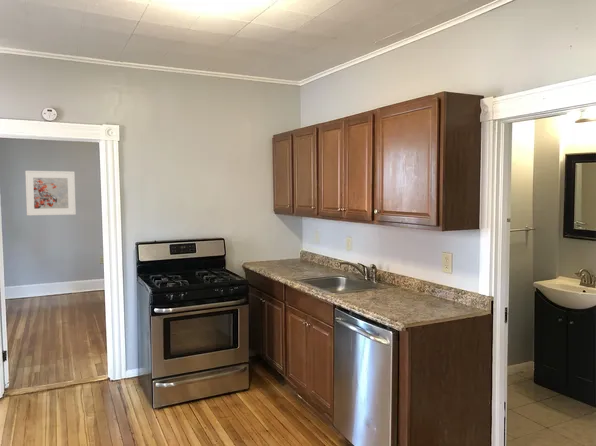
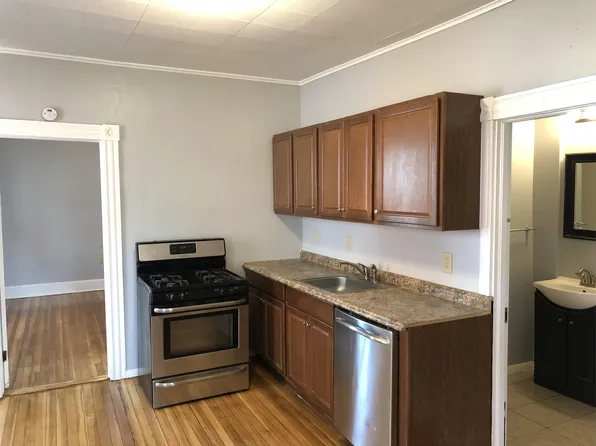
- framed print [24,170,77,216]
